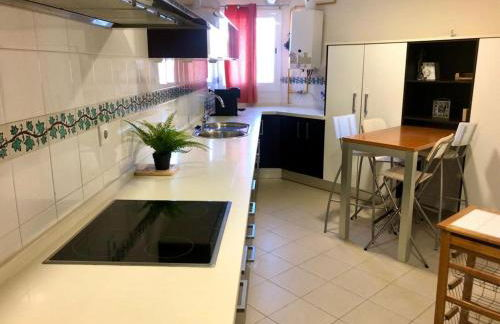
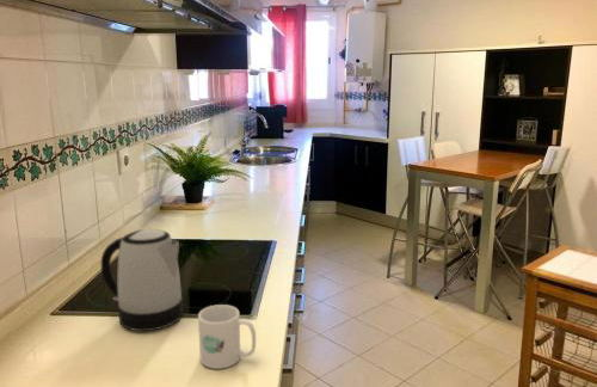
+ kettle [100,228,184,332]
+ mug [197,303,257,370]
